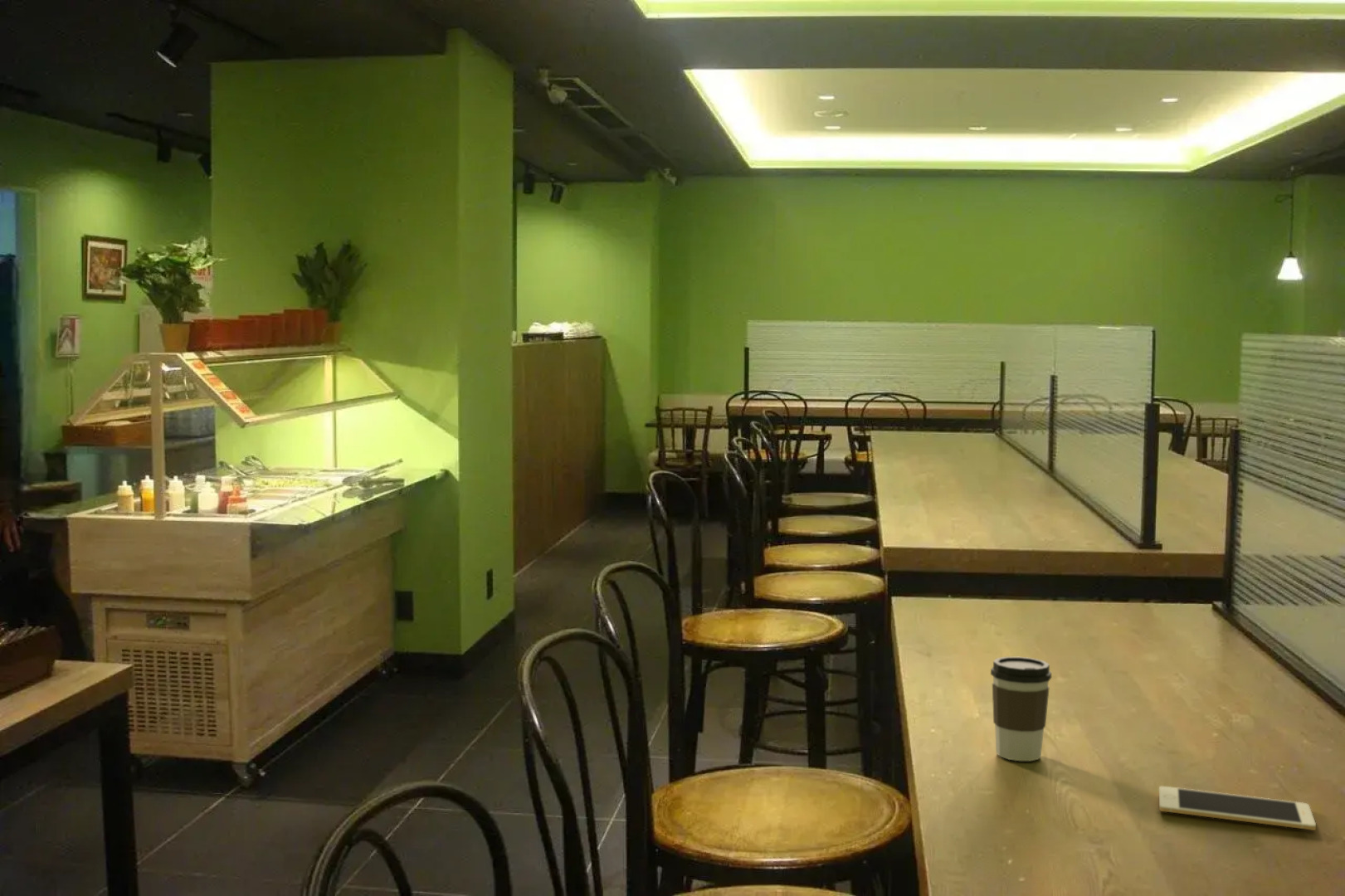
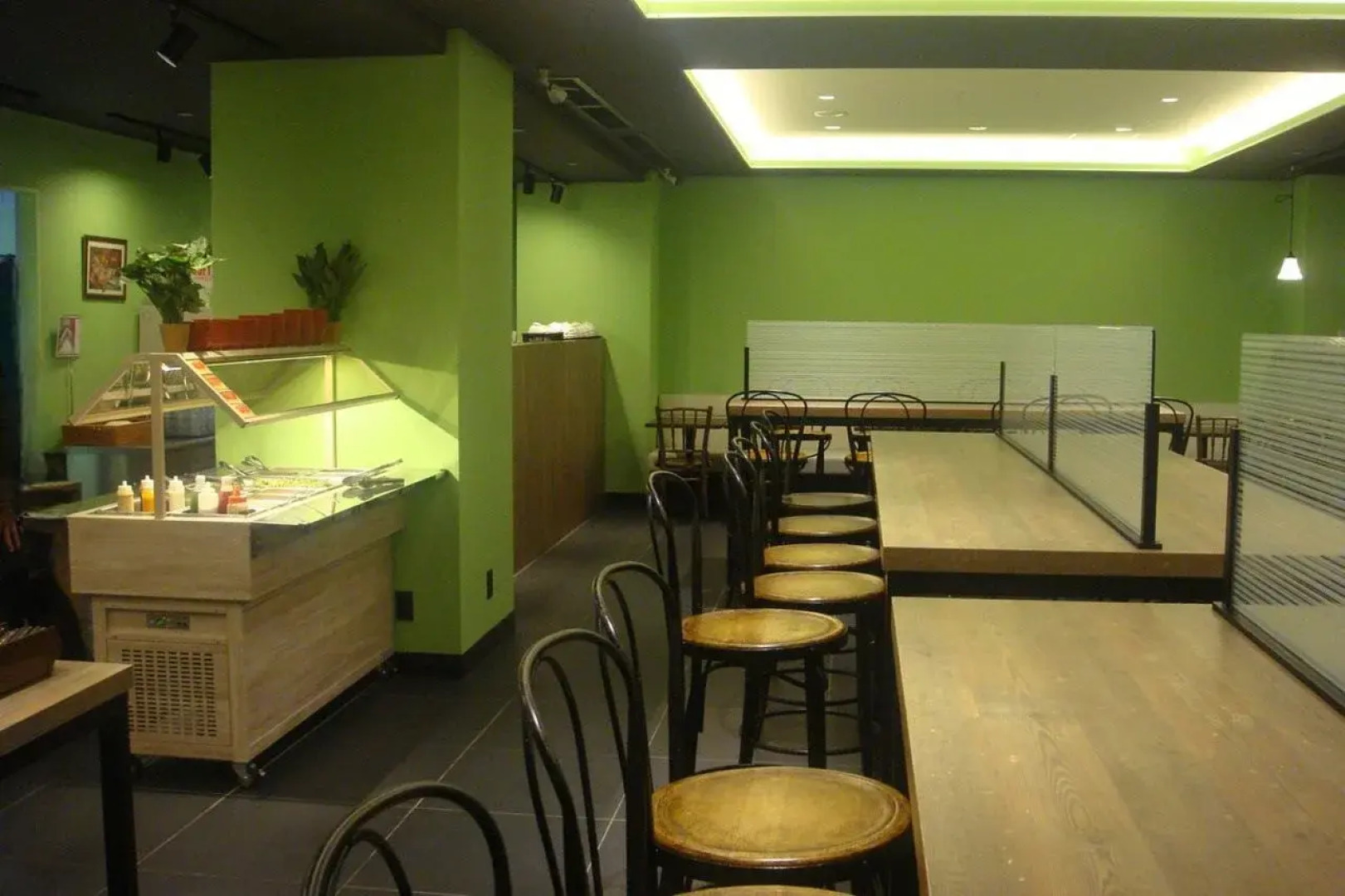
- coffee cup [990,656,1052,762]
- cell phone [1158,786,1317,831]
